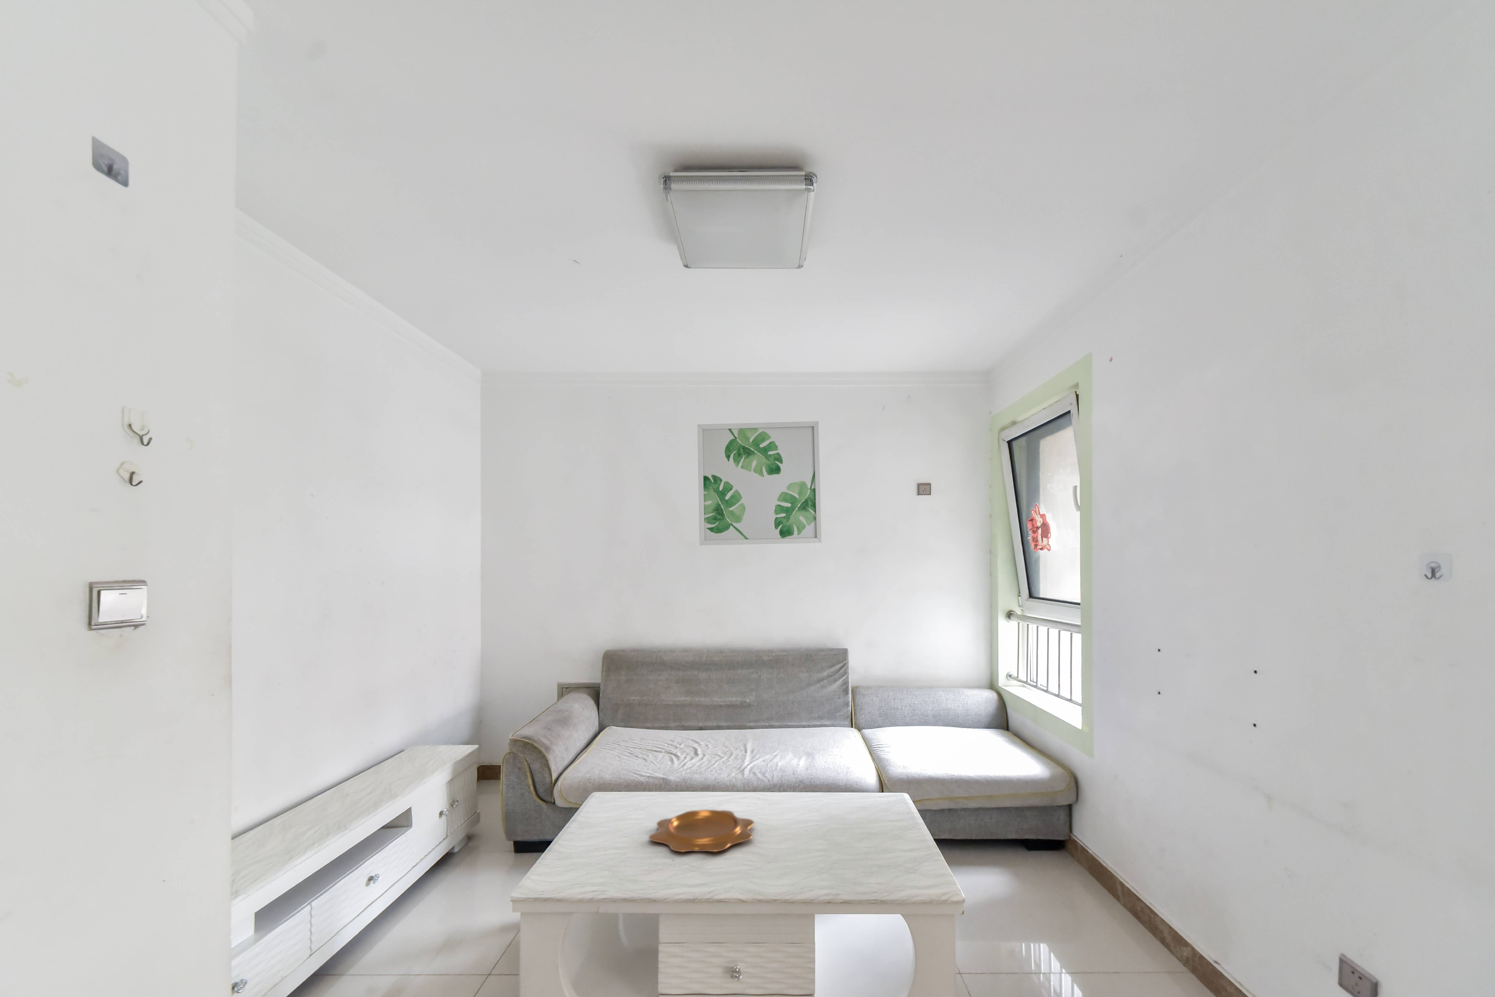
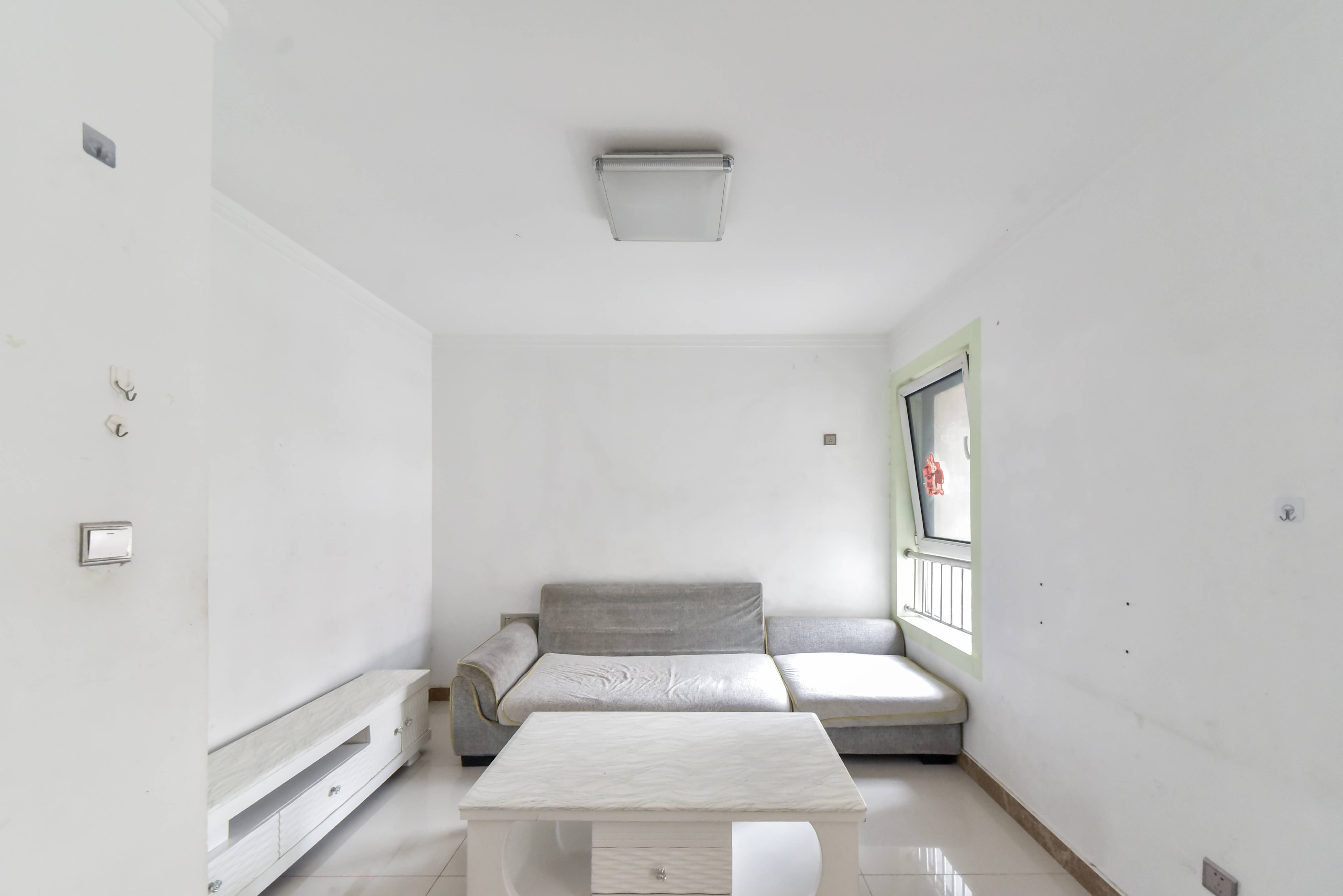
- decorative bowl [649,810,755,852]
- wall art [697,421,823,545]
